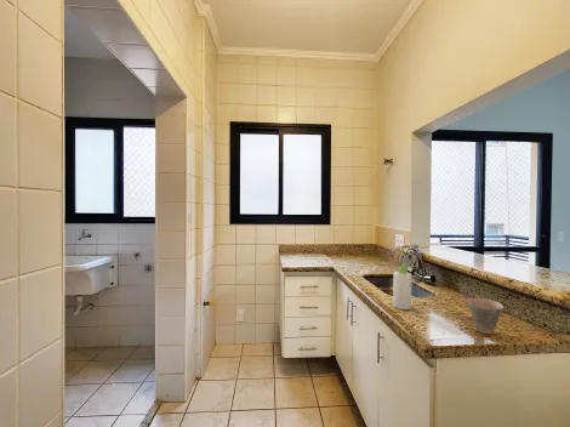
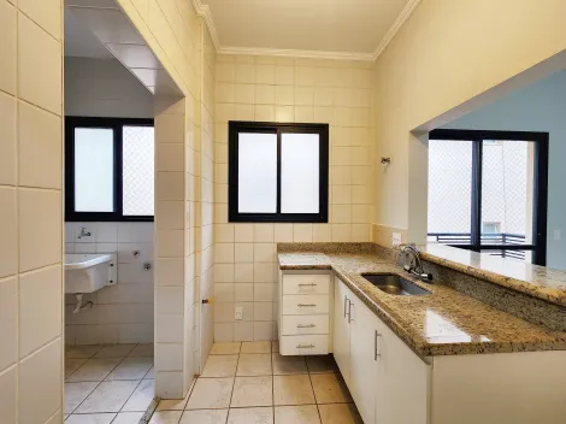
- cup [466,297,505,335]
- bottle [392,258,414,311]
